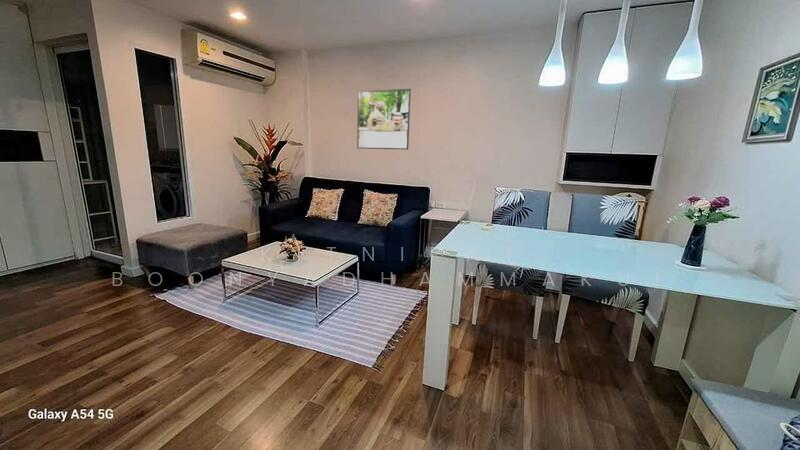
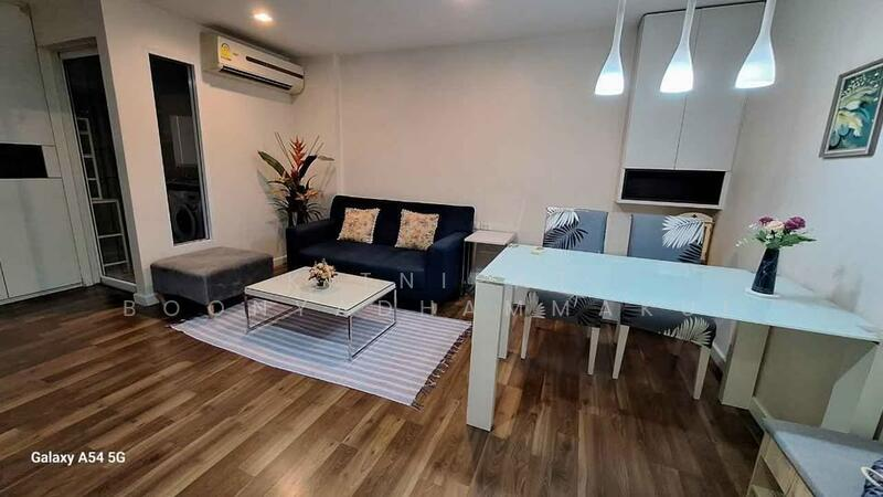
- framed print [356,88,412,151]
